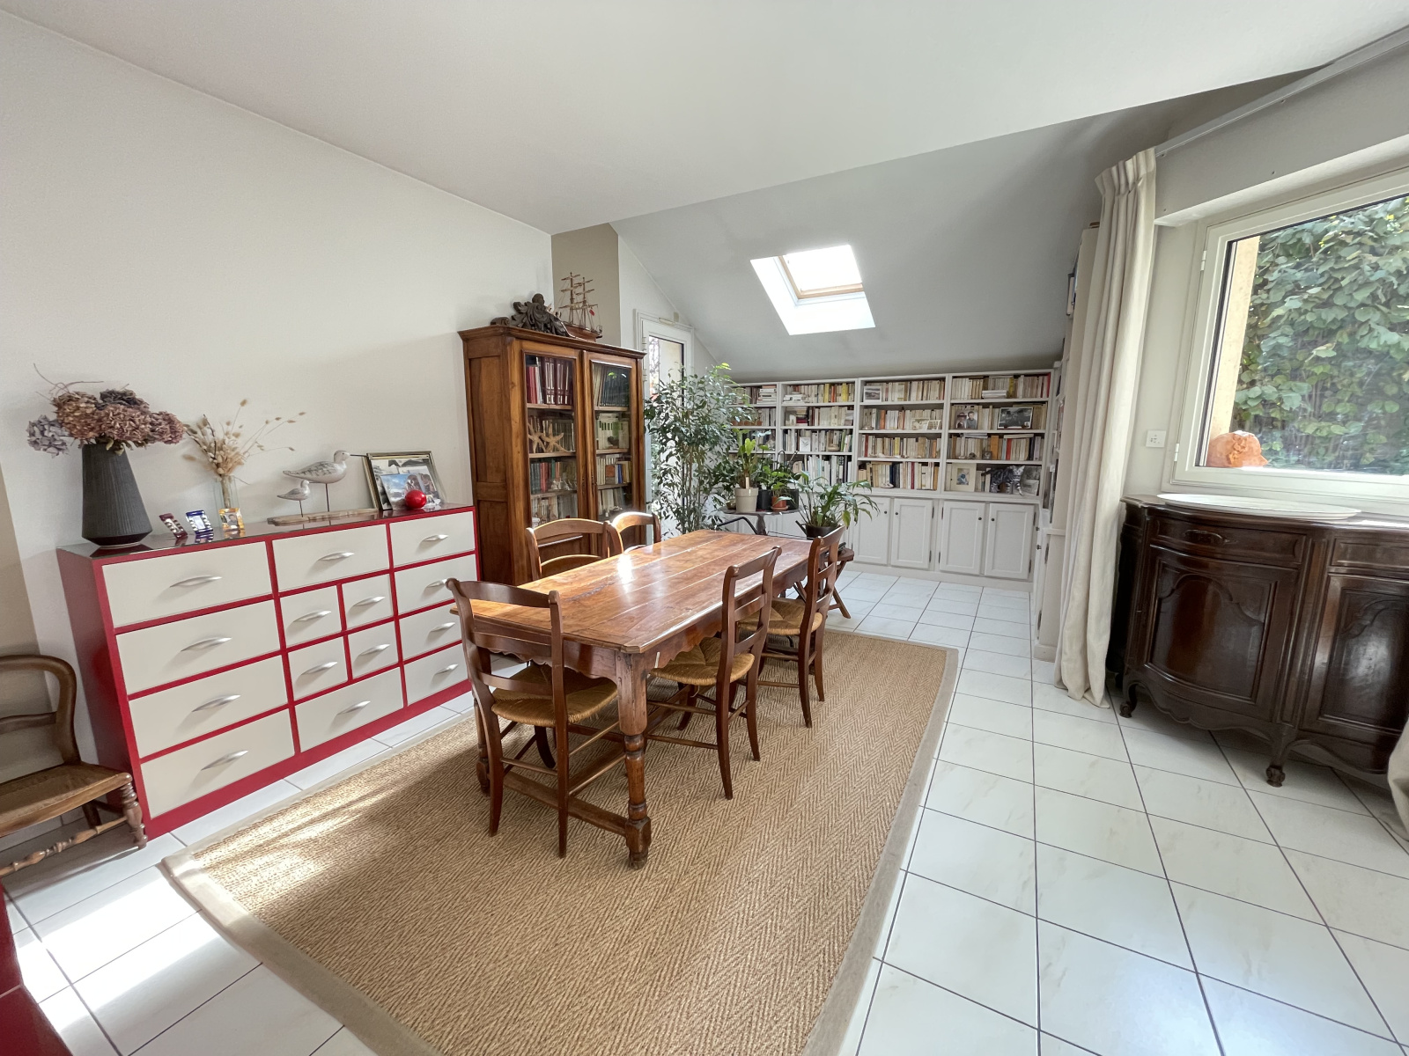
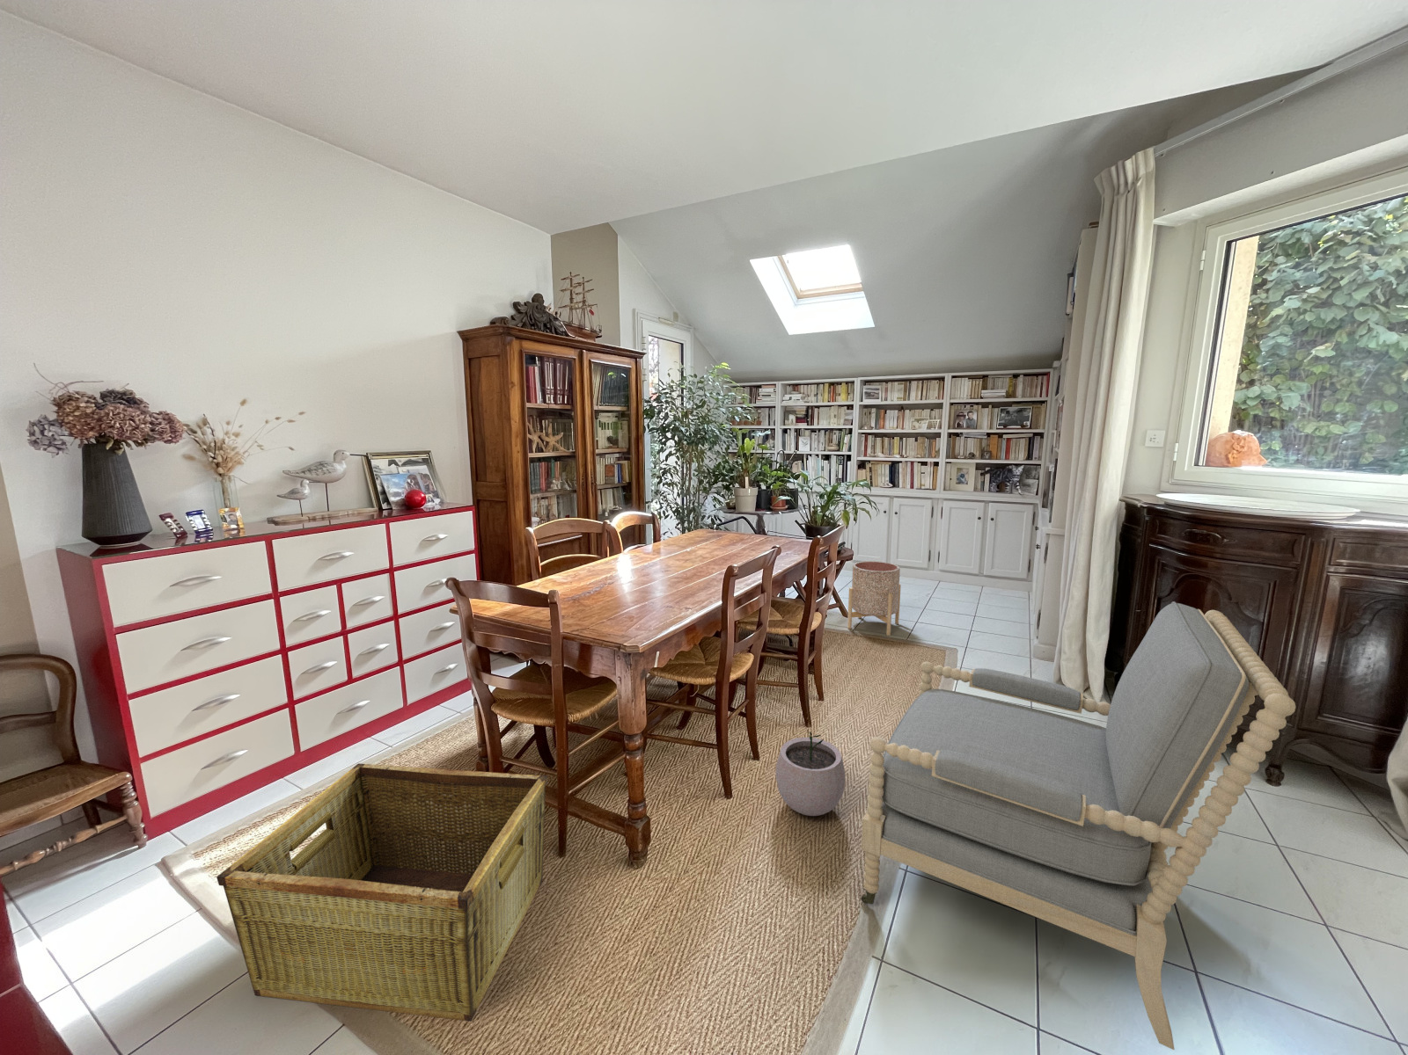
+ planter [847,560,902,636]
+ plant pot [774,727,846,817]
+ hamper [215,764,549,1023]
+ armchair [860,601,1296,1051]
